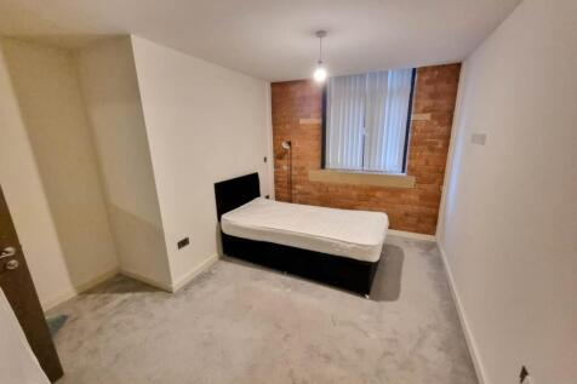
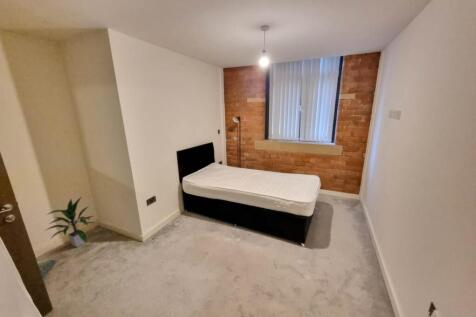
+ indoor plant [45,195,96,248]
